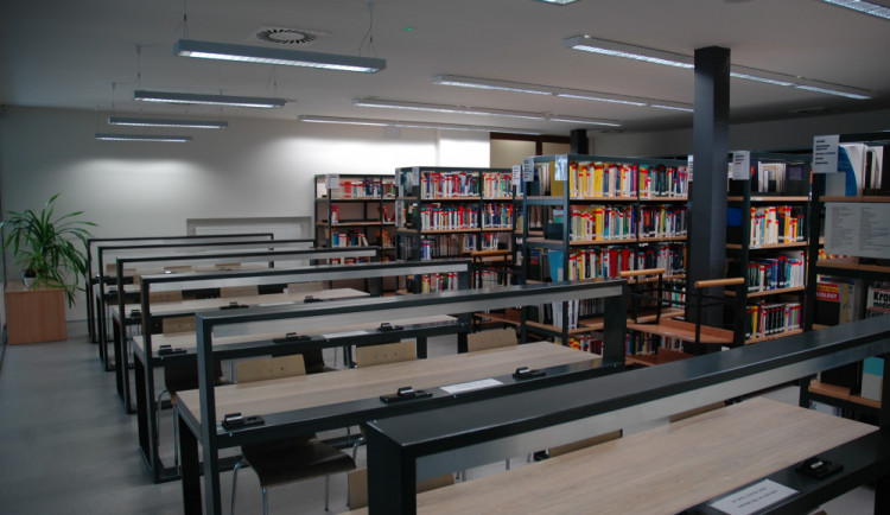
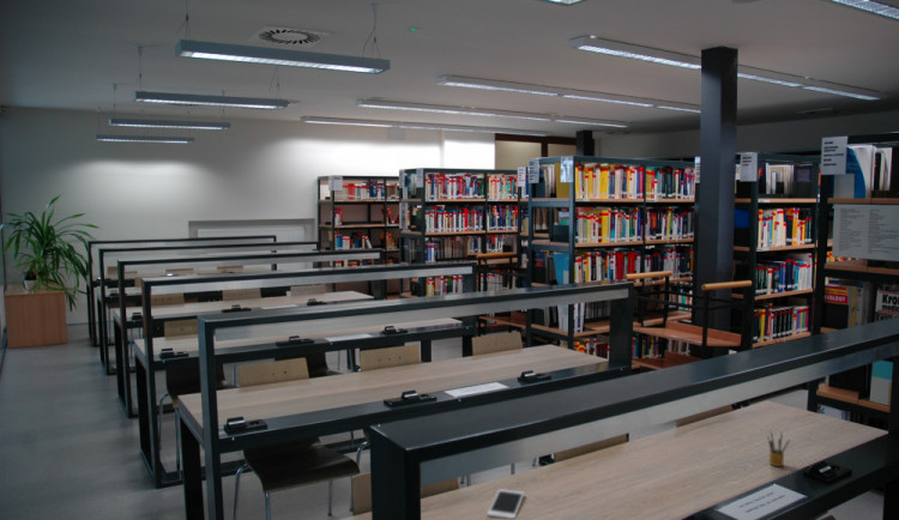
+ pencil box [766,430,791,467]
+ cell phone [485,488,525,520]
